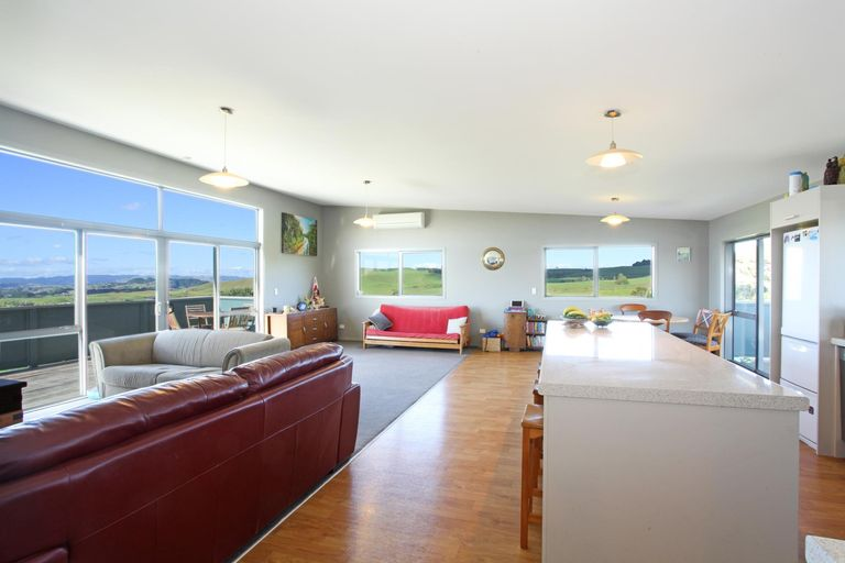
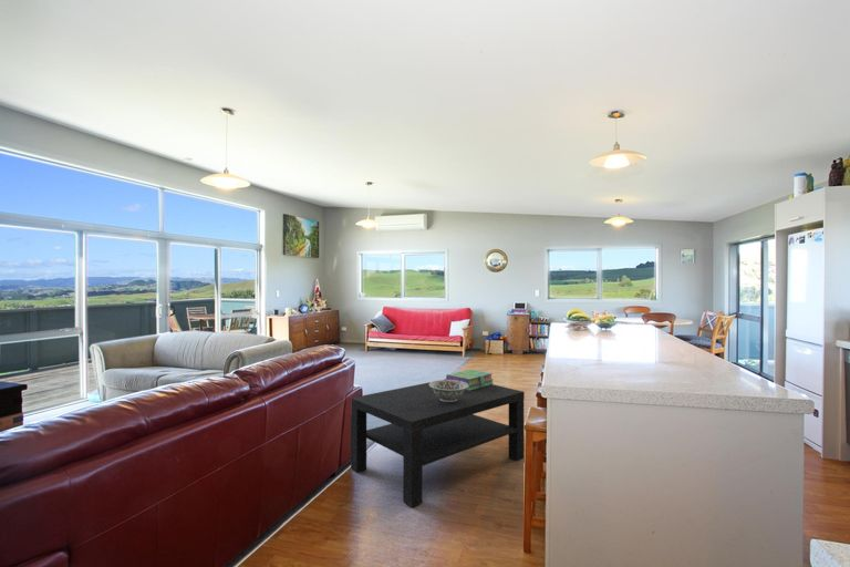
+ decorative bowl [429,379,469,402]
+ coffee table [350,379,526,508]
+ stack of books [445,369,495,391]
